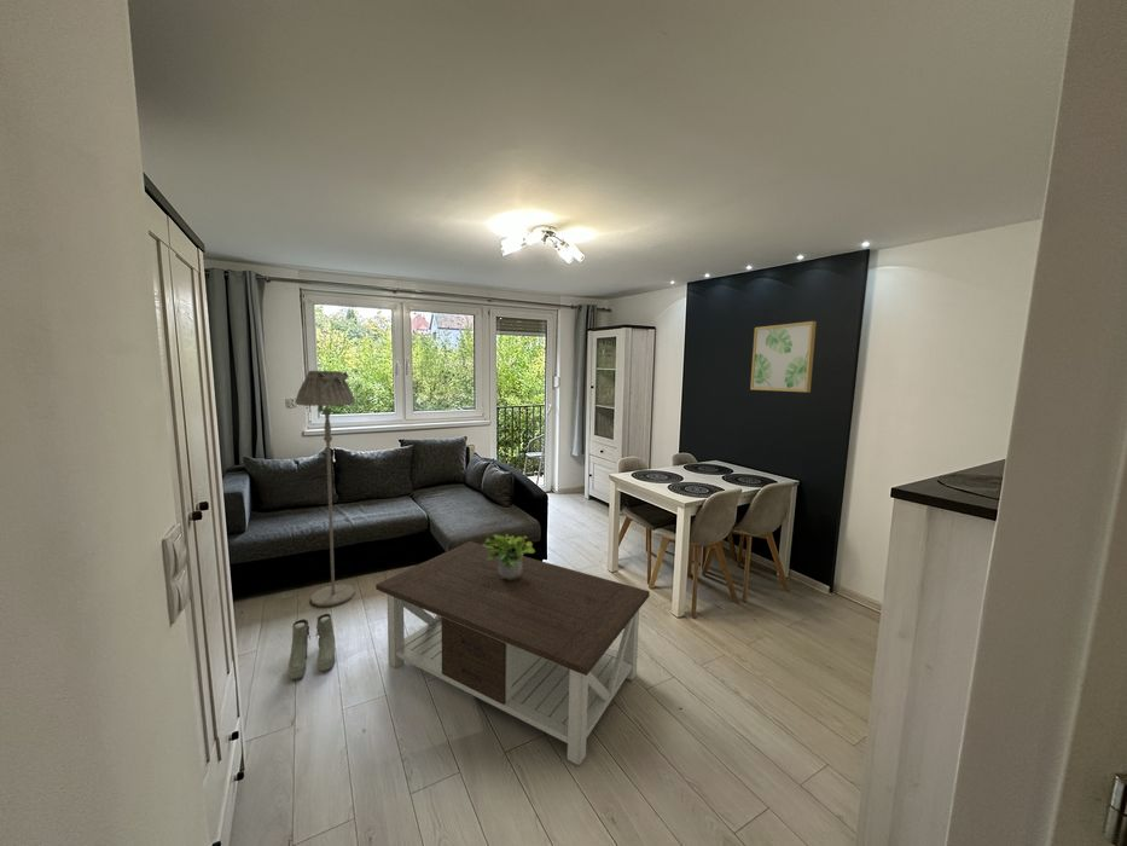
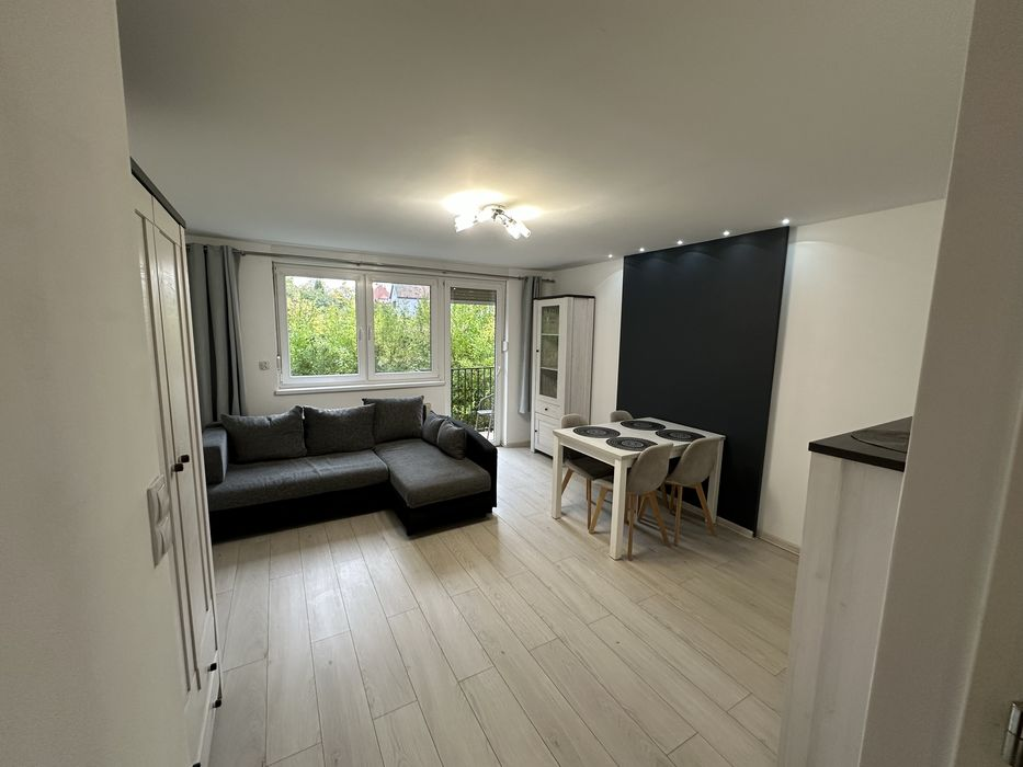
- floor lamp [295,370,356,608]
- coffee table [374,540,651,766]
- potted plant [481,533,536,580]
- wall art [749,320,818,393]
- boots [287,613,337,682]
